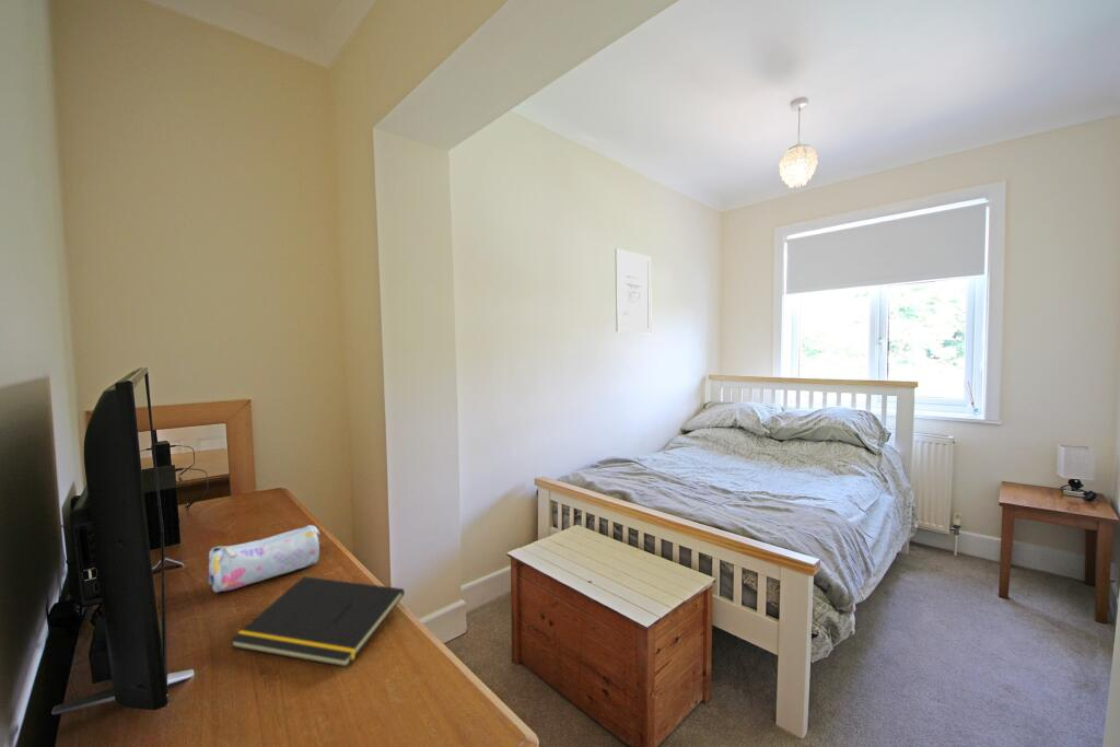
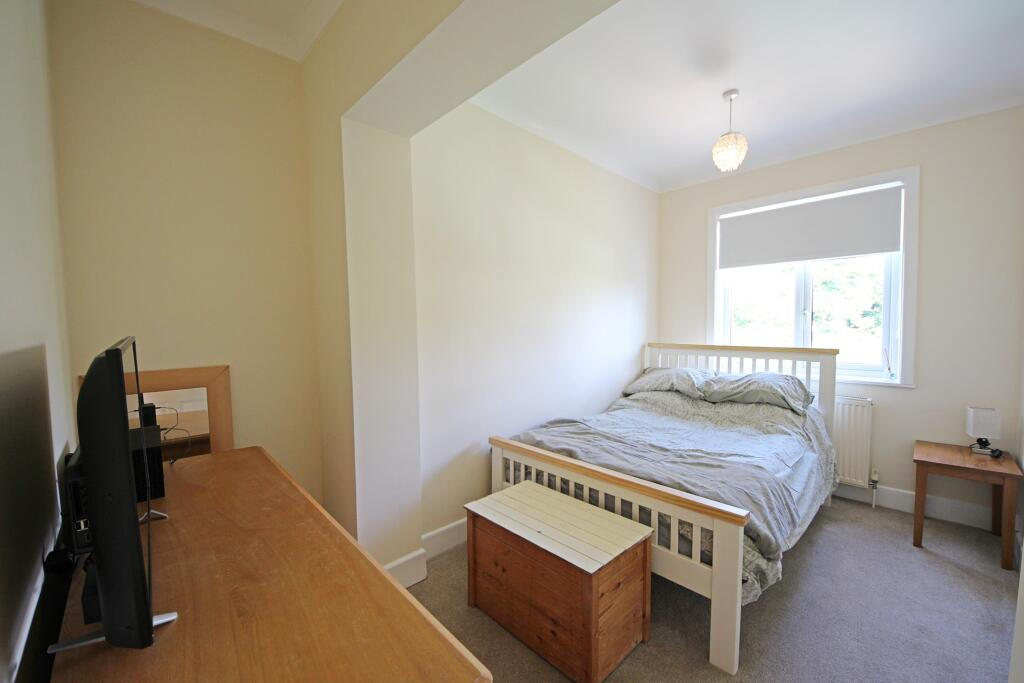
- wall art [614,247,653,334]
- notepad [229,575,406,668]
- pencil case [206,524,320,594]
